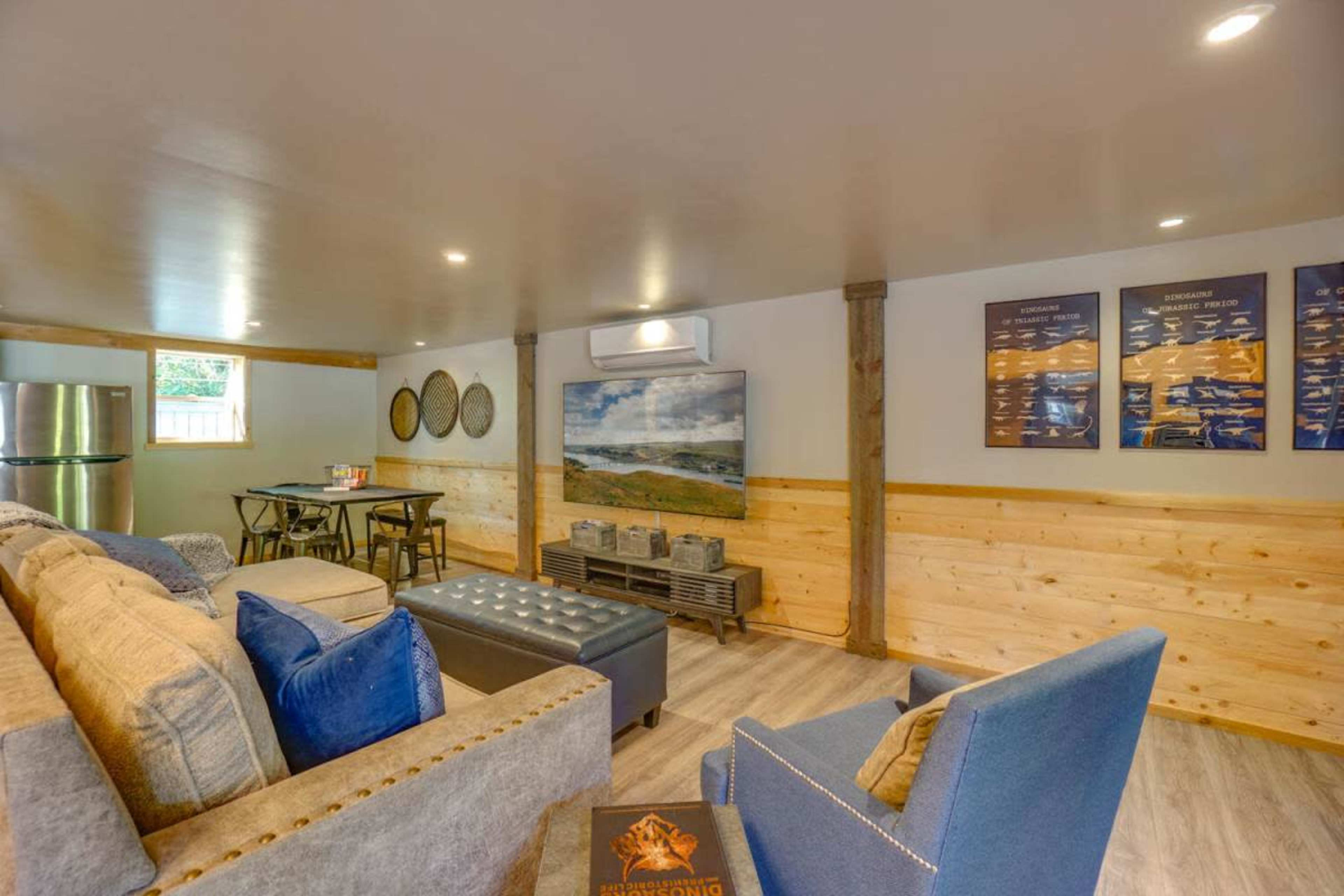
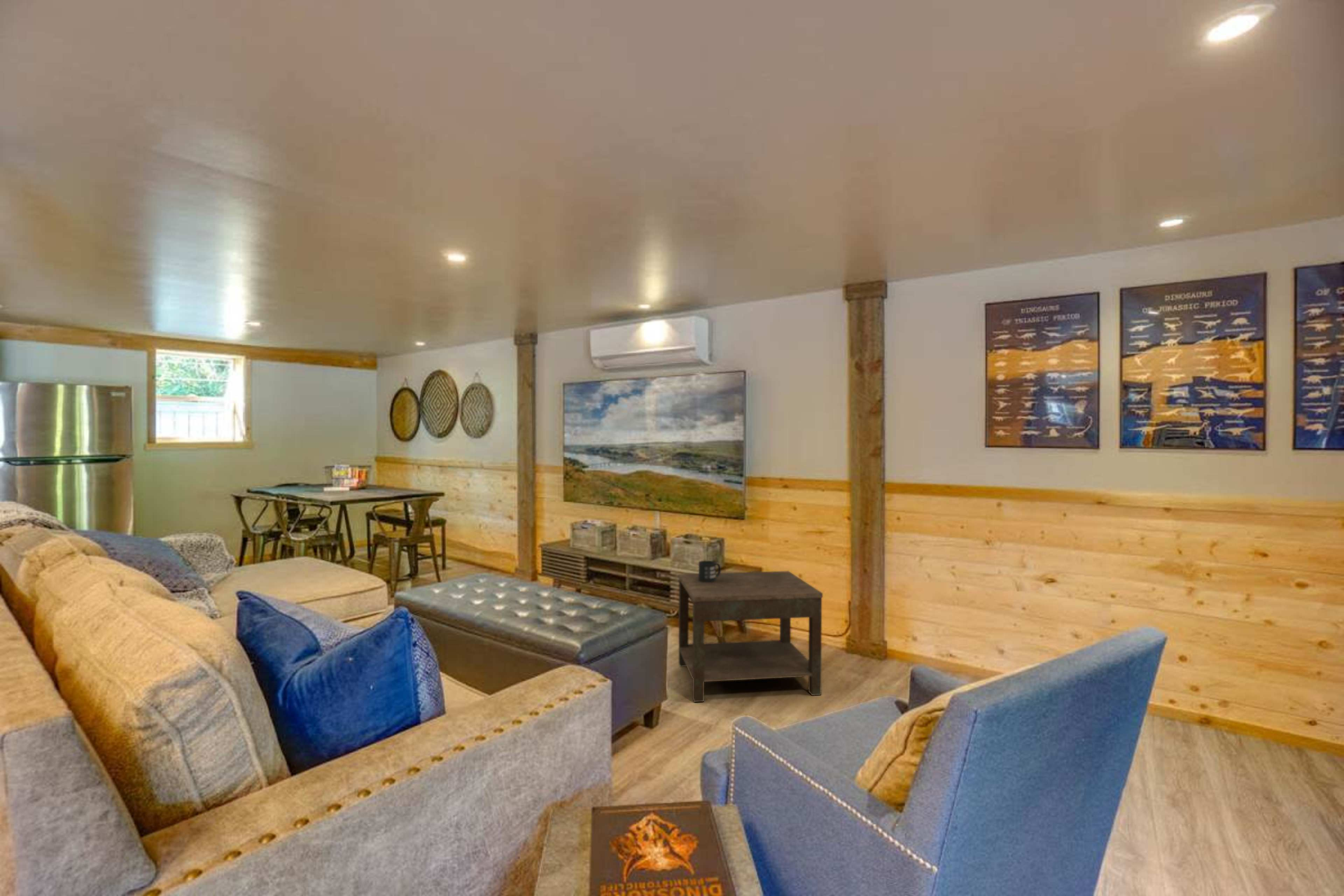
+ side table [678,570,823,702]
+ mug [698,560,721,582]
